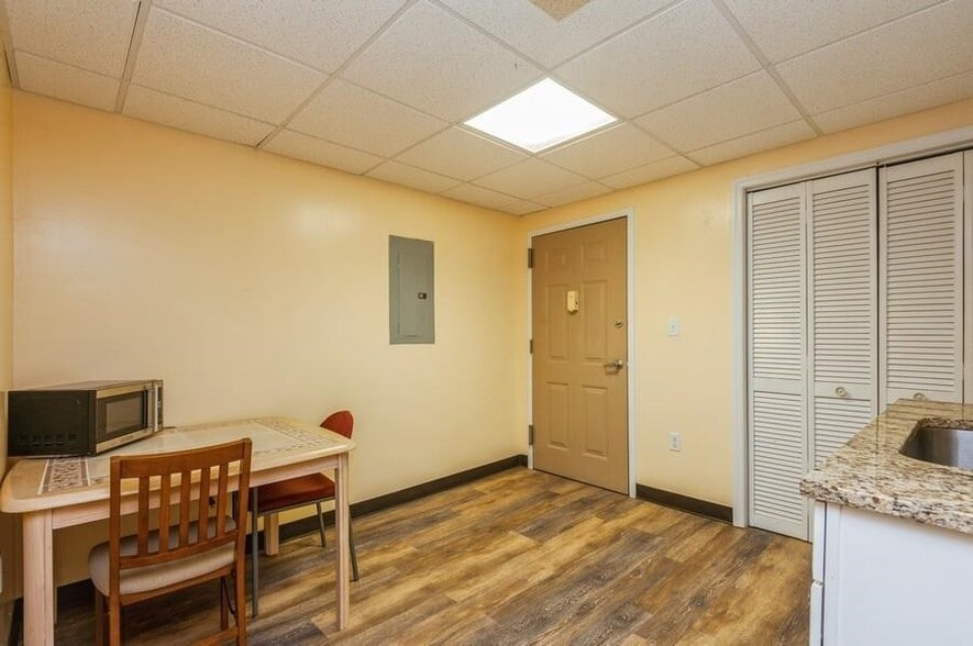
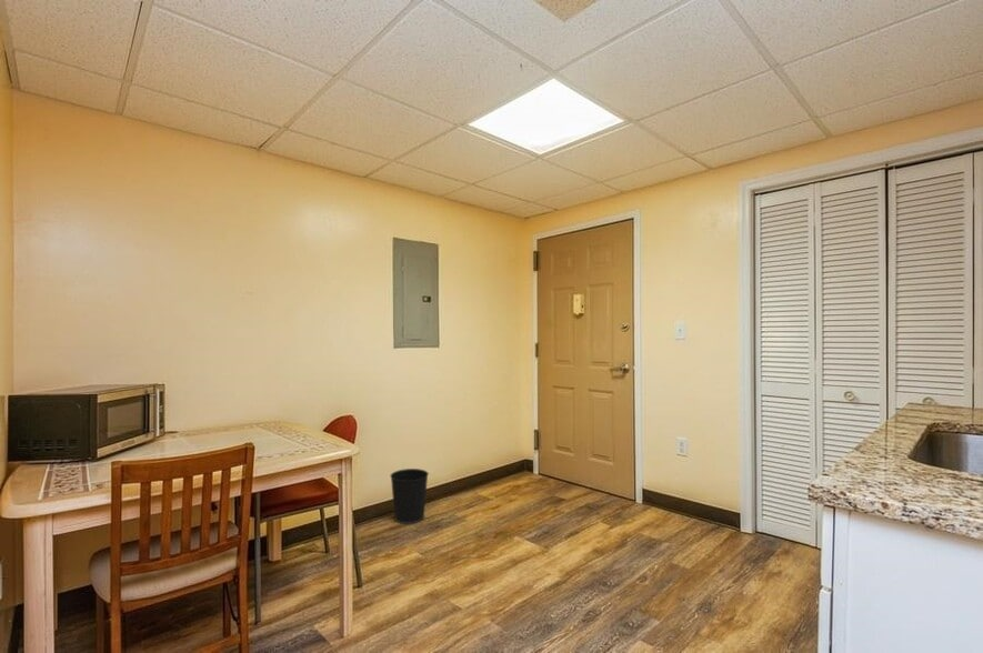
+ wastebasket [389,468,430,525]
